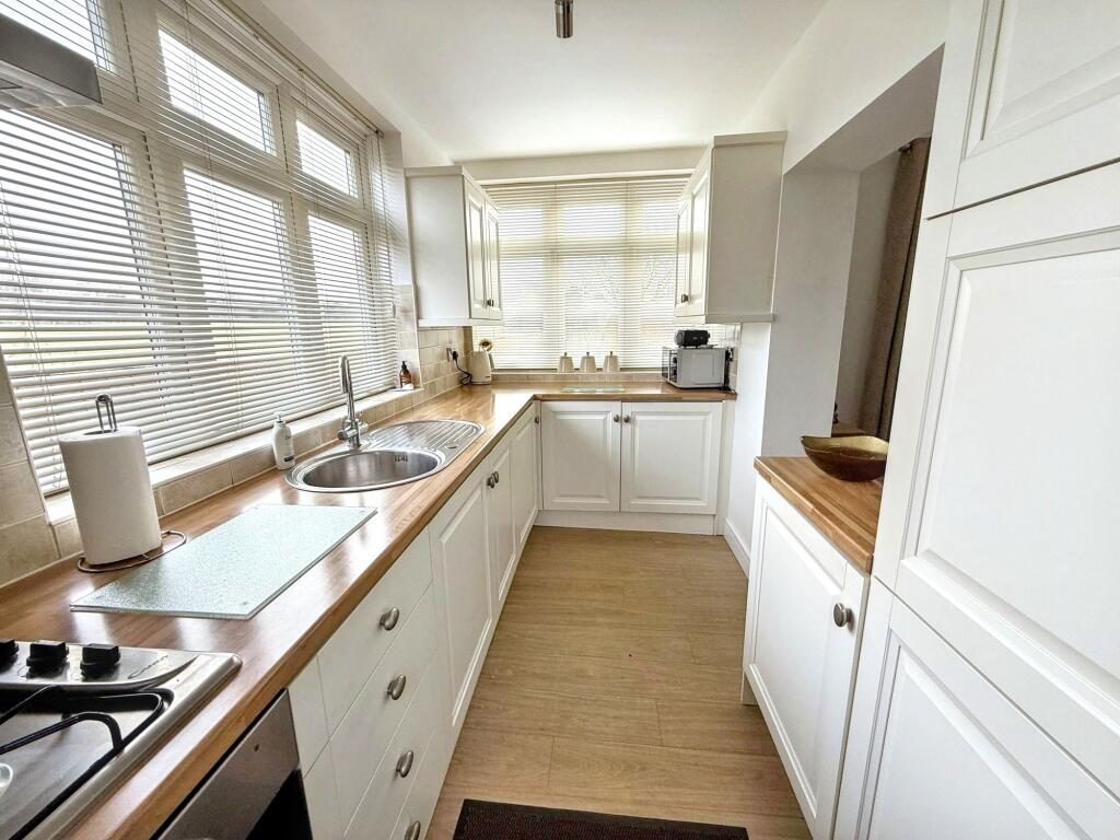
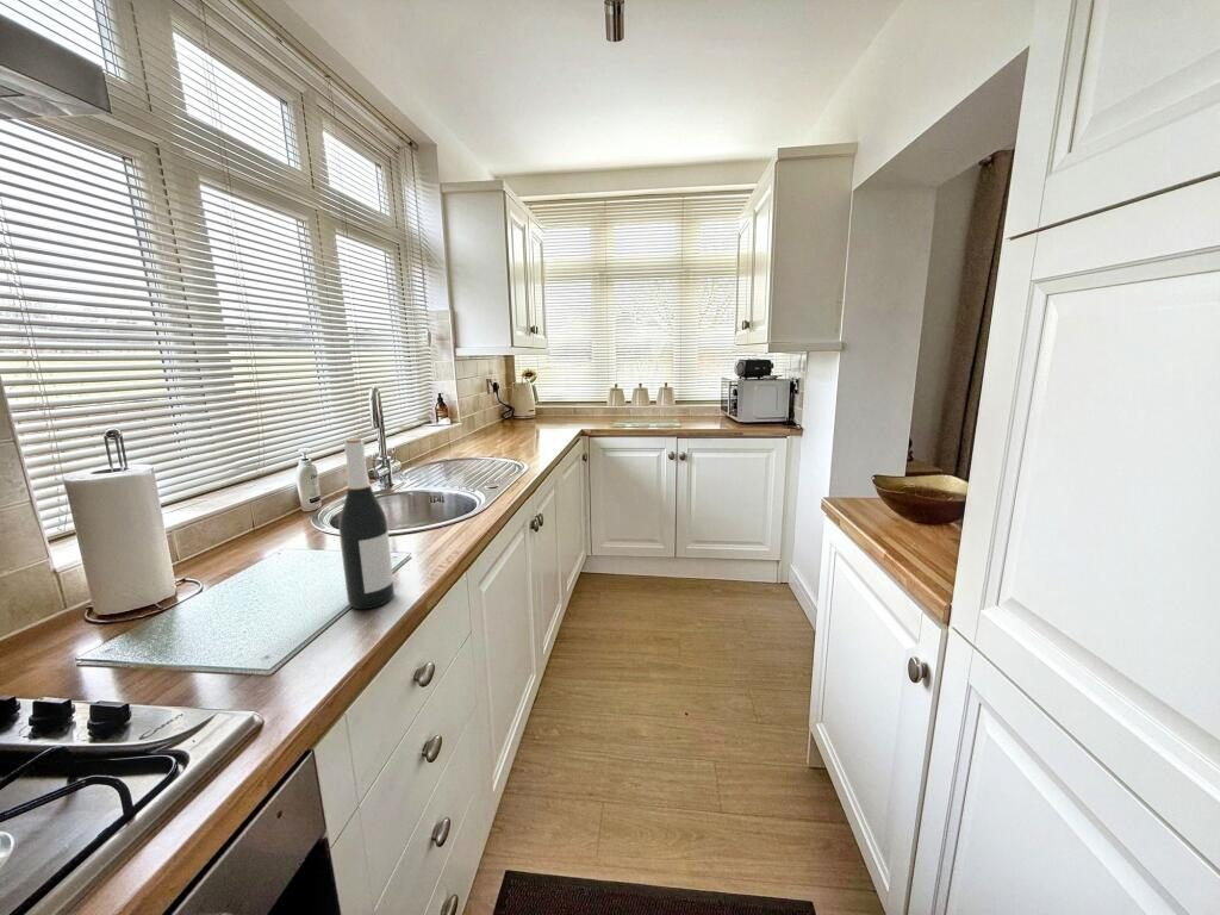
+ wine bottle [337,437,396,610]
